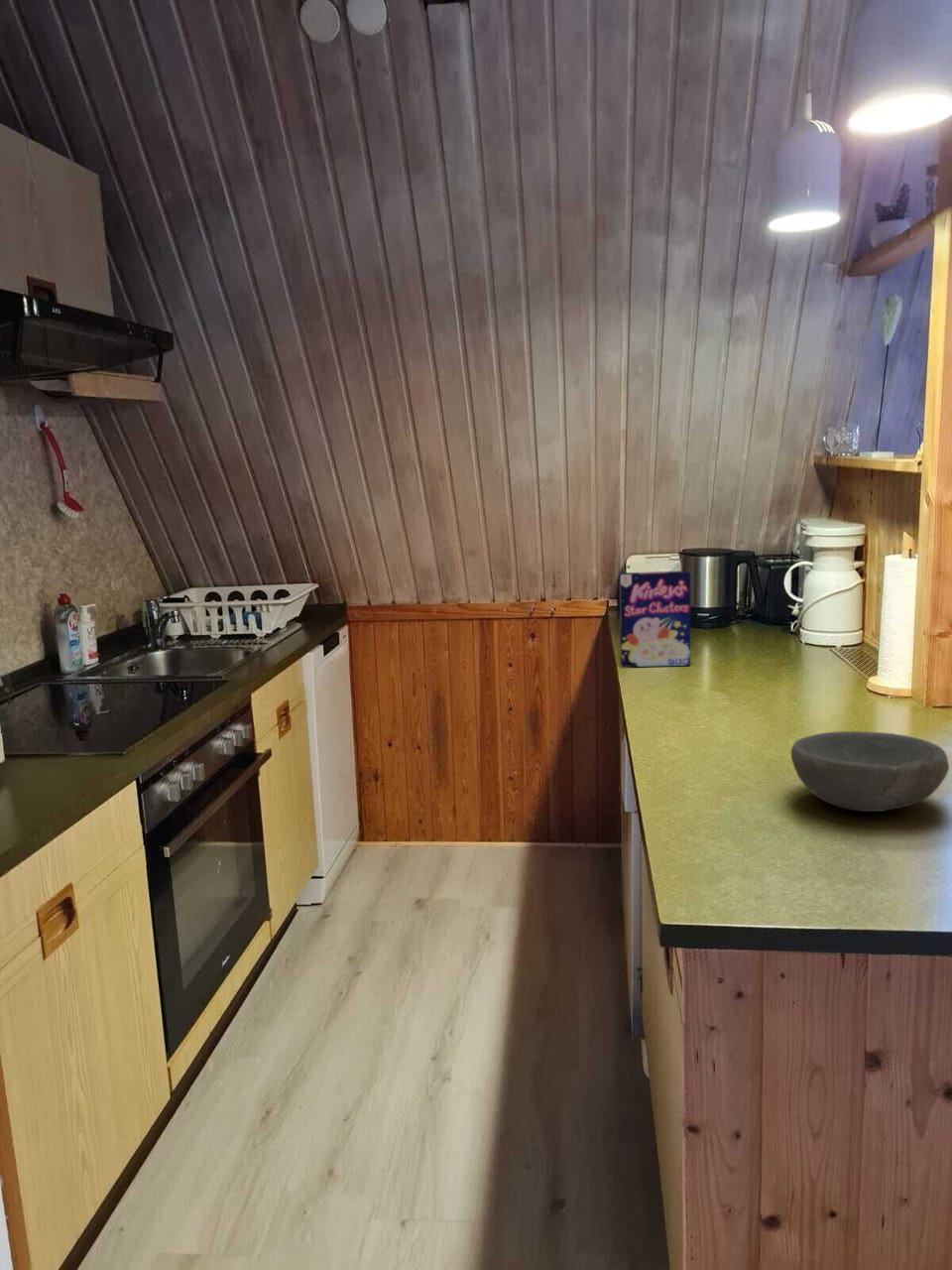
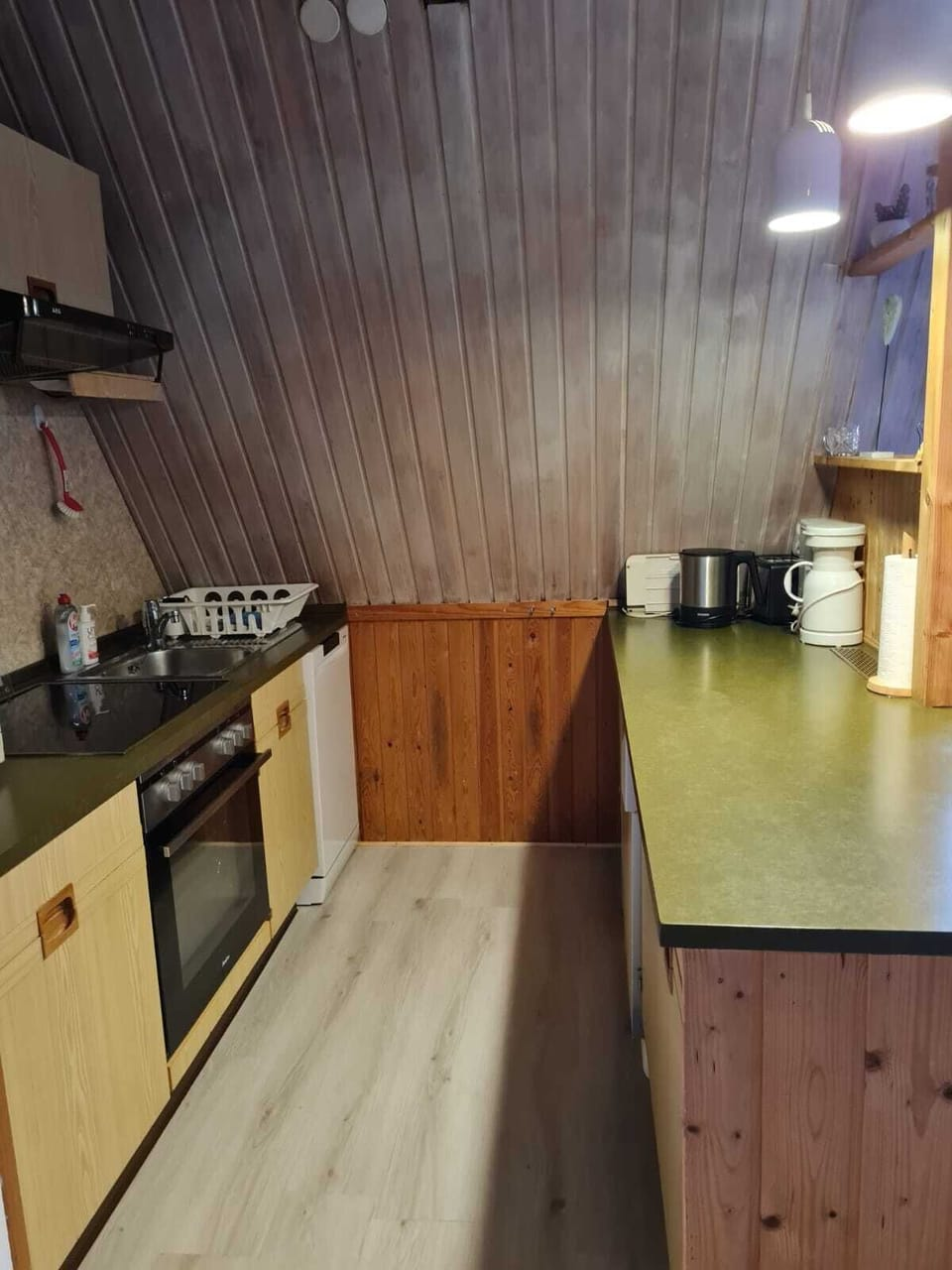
- bowl [790,730,950,813]
- cereal box [619,571,691,668]
